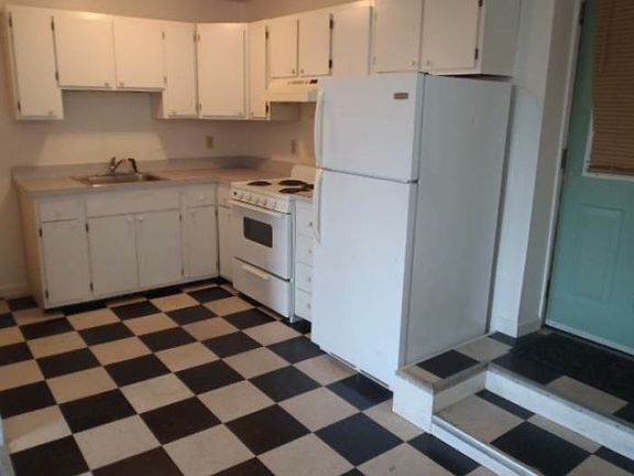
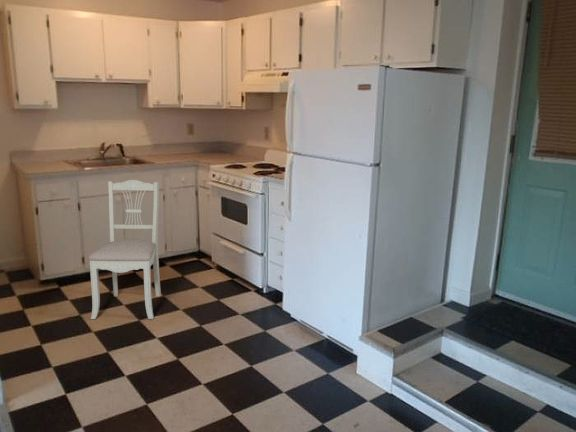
+ dining chair [87,179,162,320]
